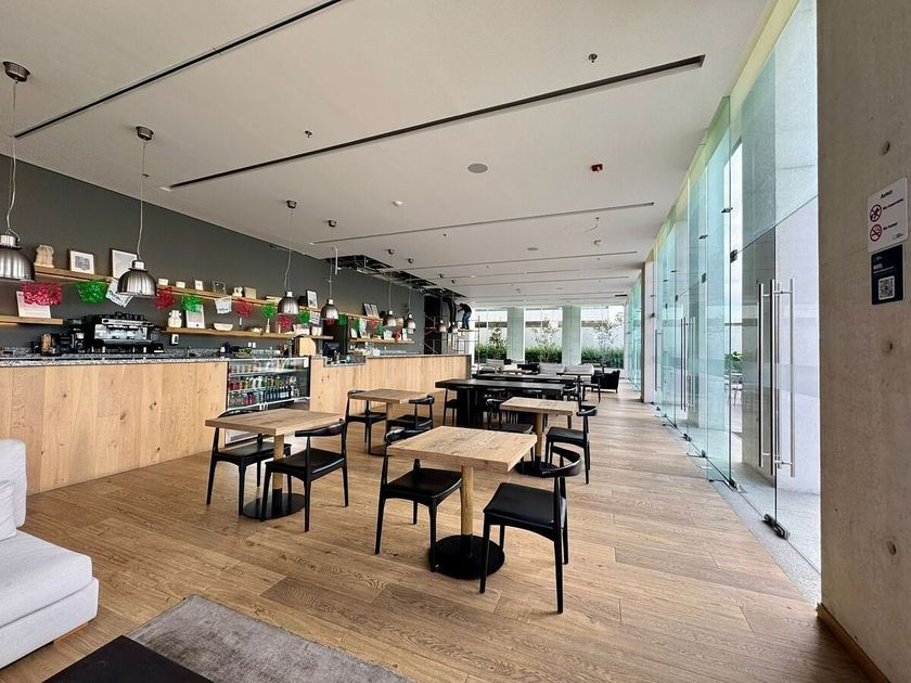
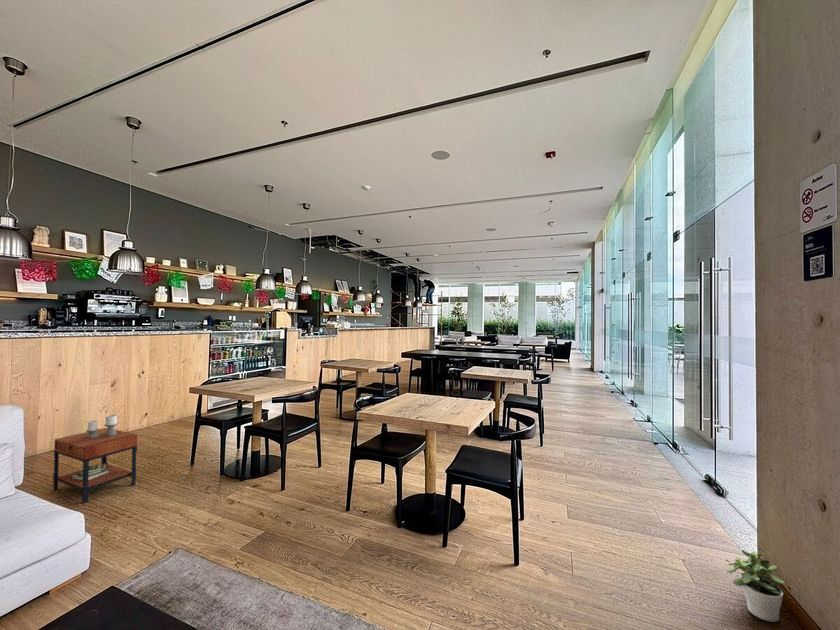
+ side table [52,414,138,504]
+ potted plant [726,549,786,623]
